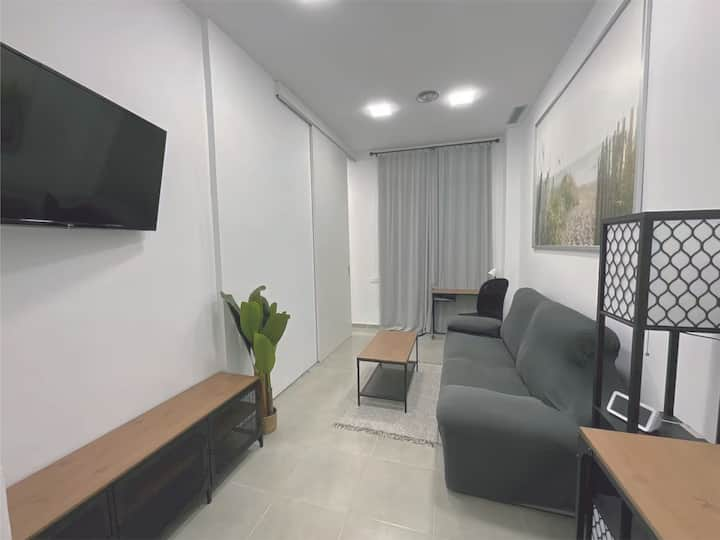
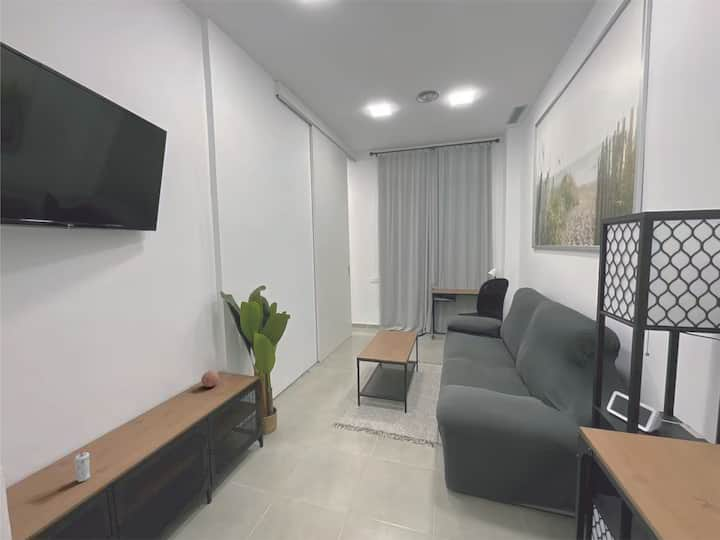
+ candle [73,451,91,483]
+ decorative ball [200,370,220,388]
